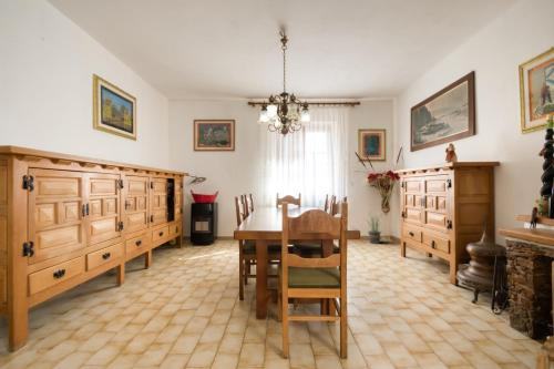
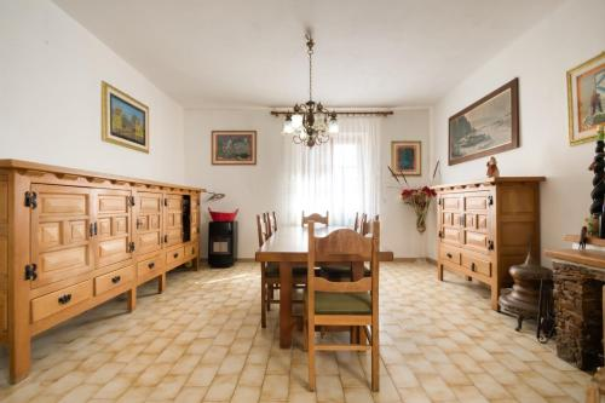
- potted plant [363,212,383,245]
